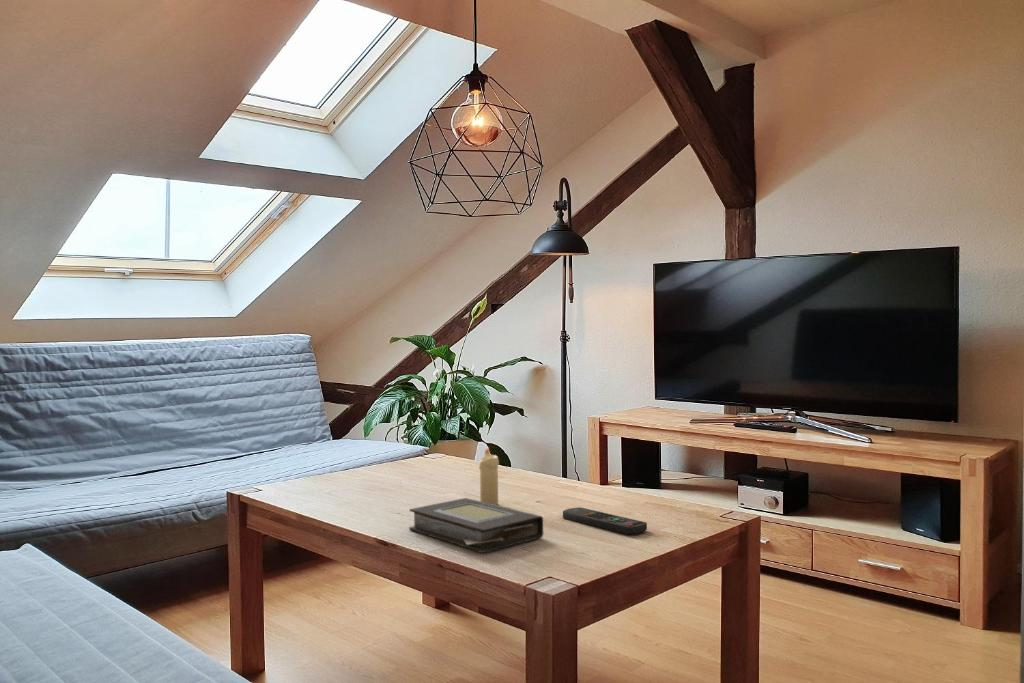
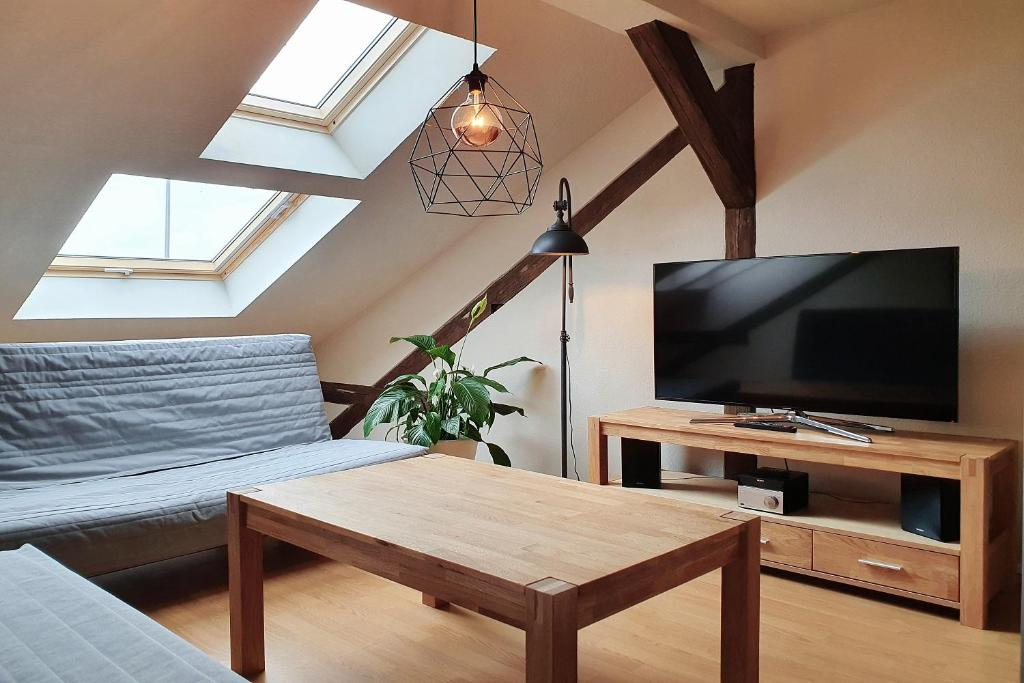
- remote control [562,506,648,535]
- book [408,497,544,554]
- candle [478,446,500,505]
